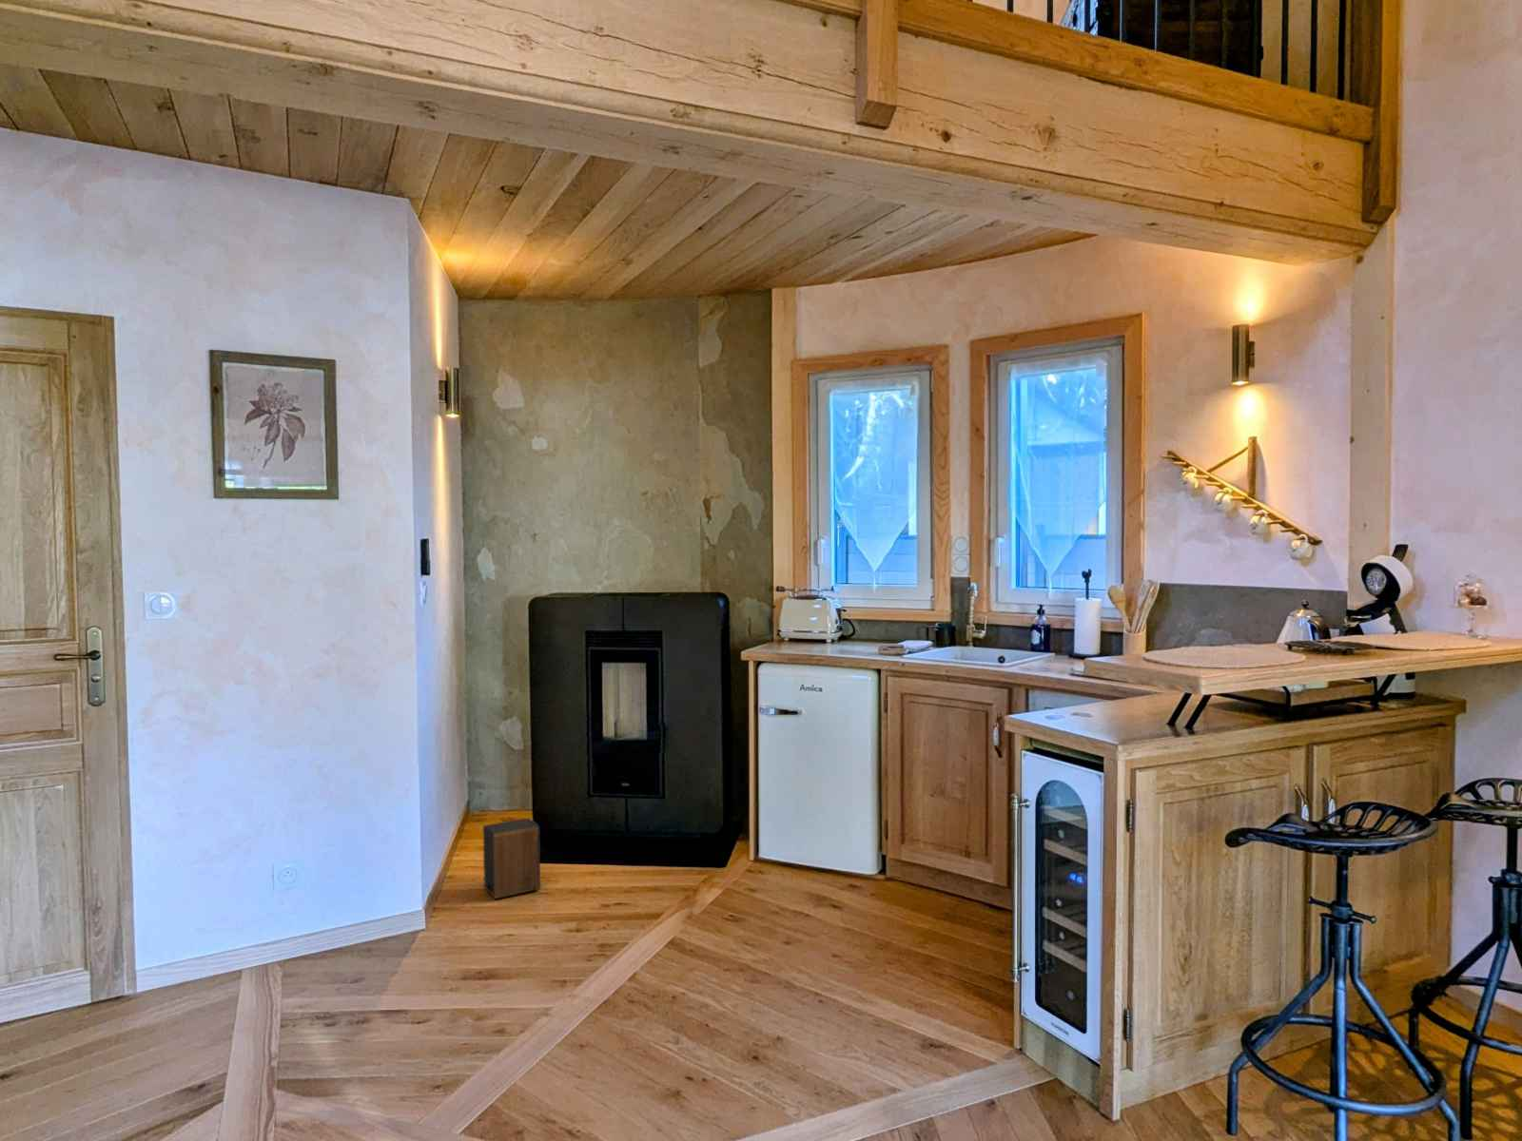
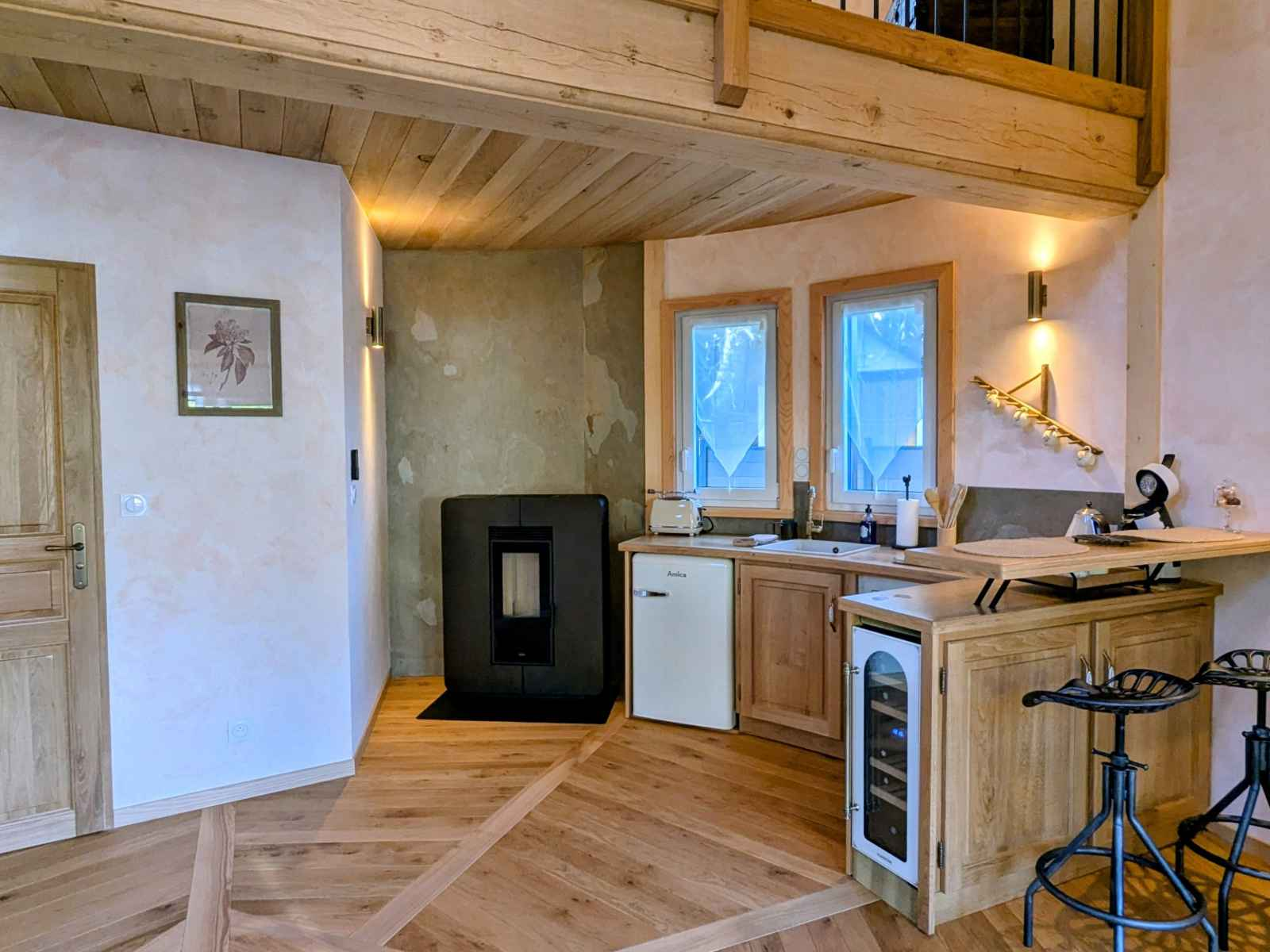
- speaker [482,816,542,899]
